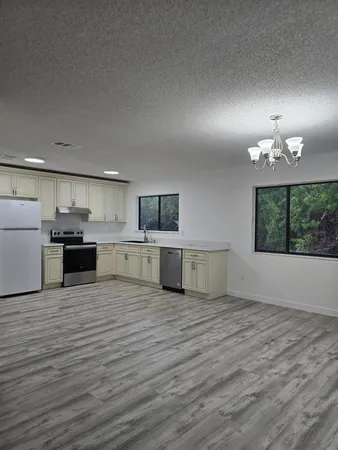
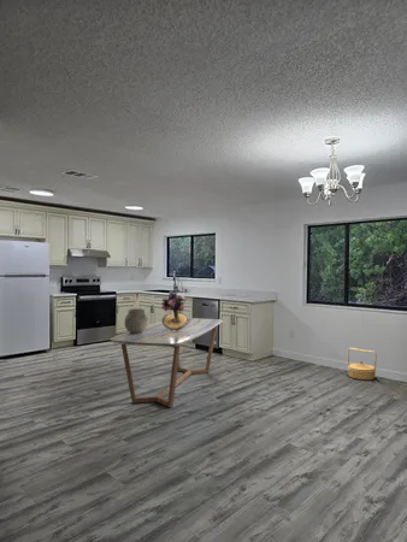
+ bouquet [160,289,191,330]
+ ceramic pot [123,307,149,334]
+ basket [347,347,378,381]
+ dining table [108,317,224,408]
